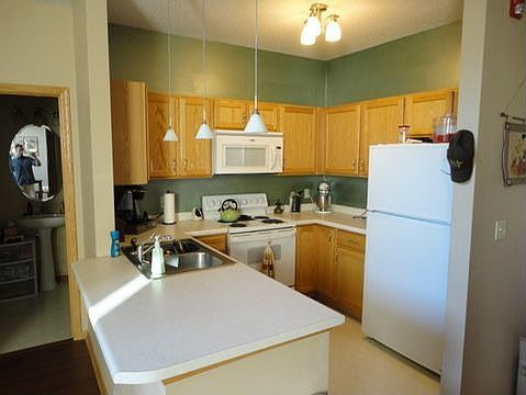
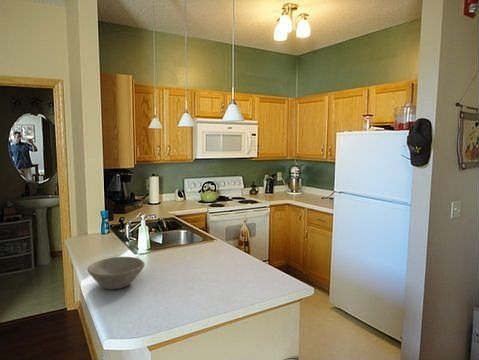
+ bowl [87,256,146,291]
